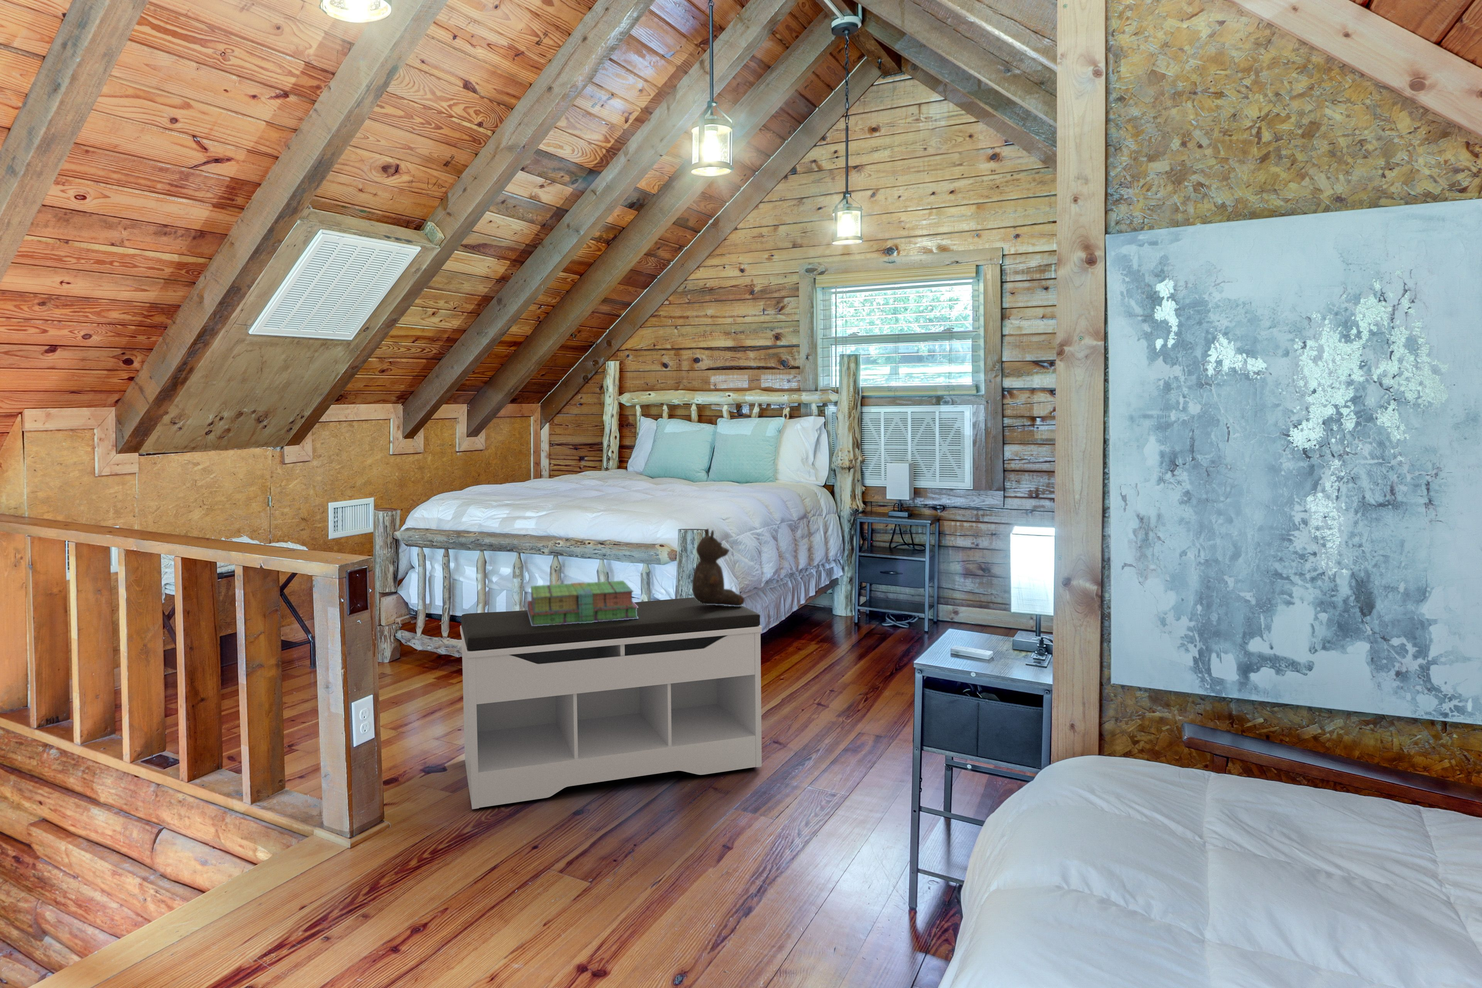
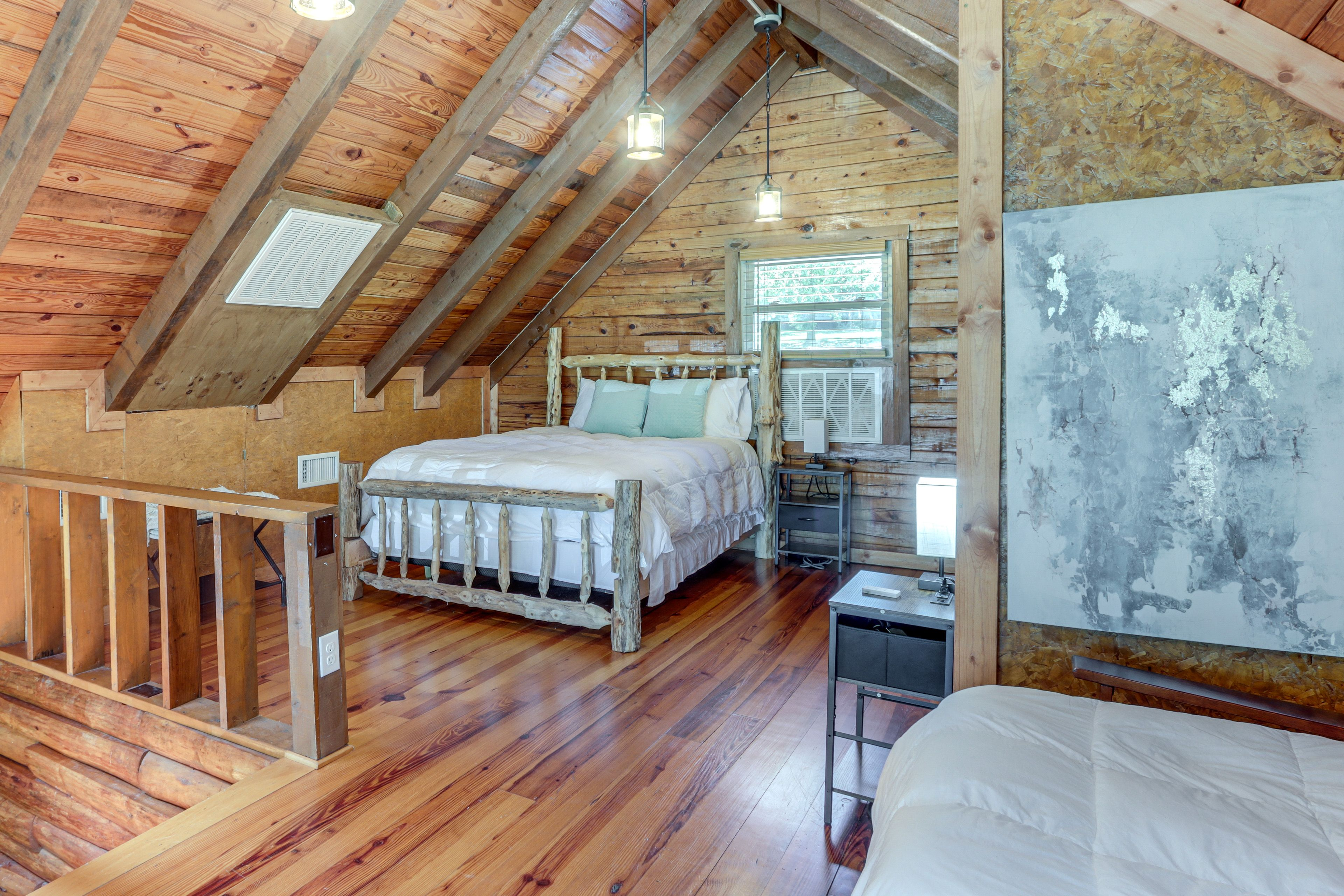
- bench [460,597,762,809]
- stack of books [527,580,638,626]
- stuffed bear [691,528,744,606]
